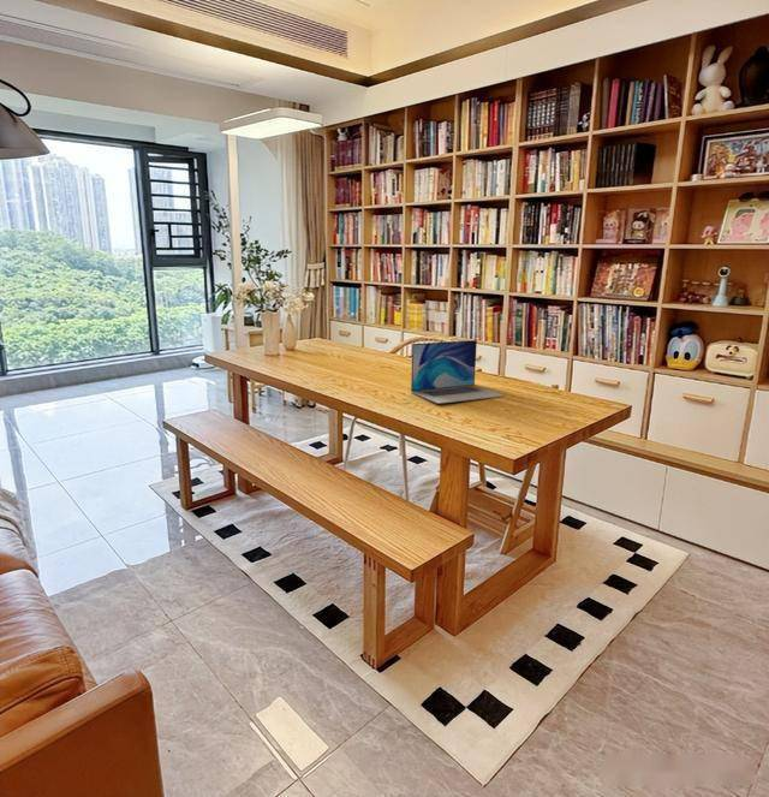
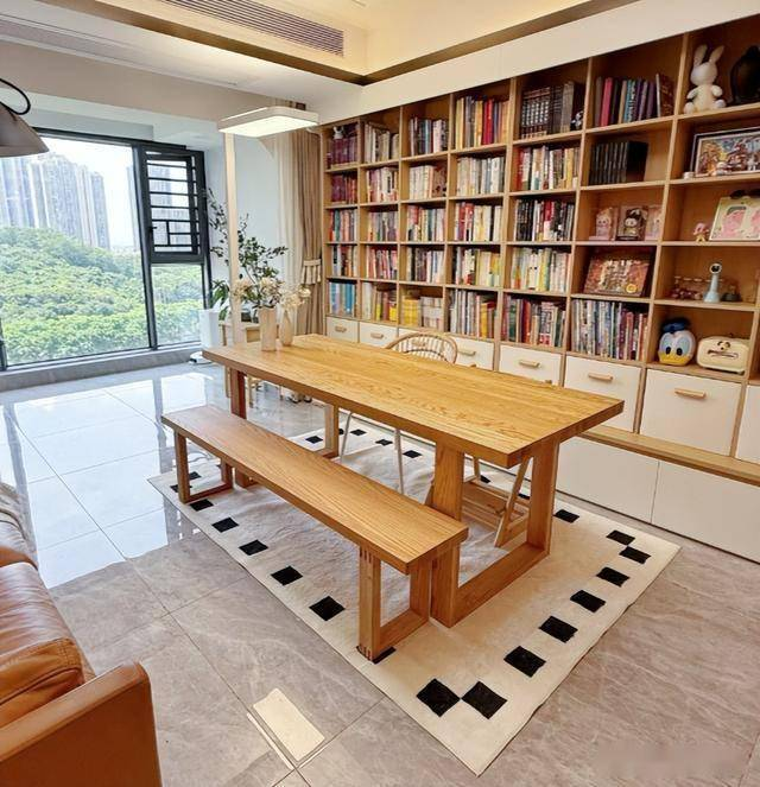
- laptop [410,339,506,405]
